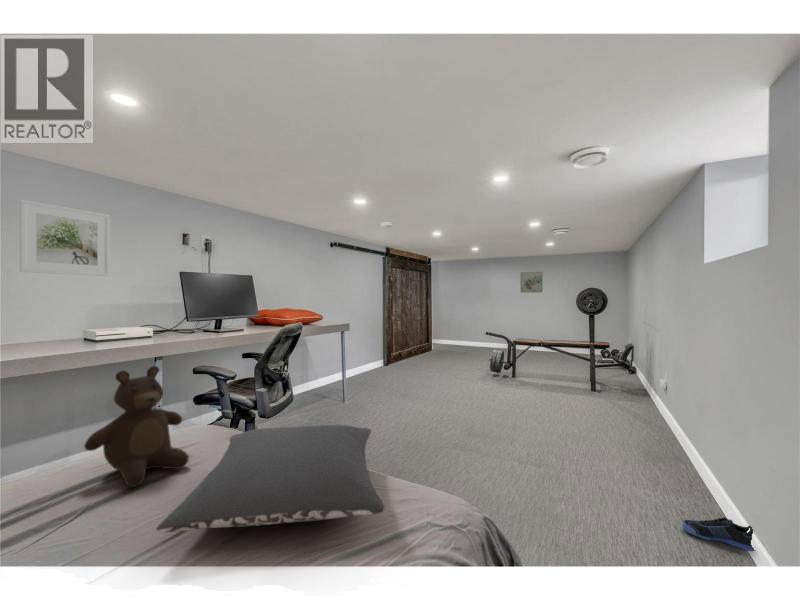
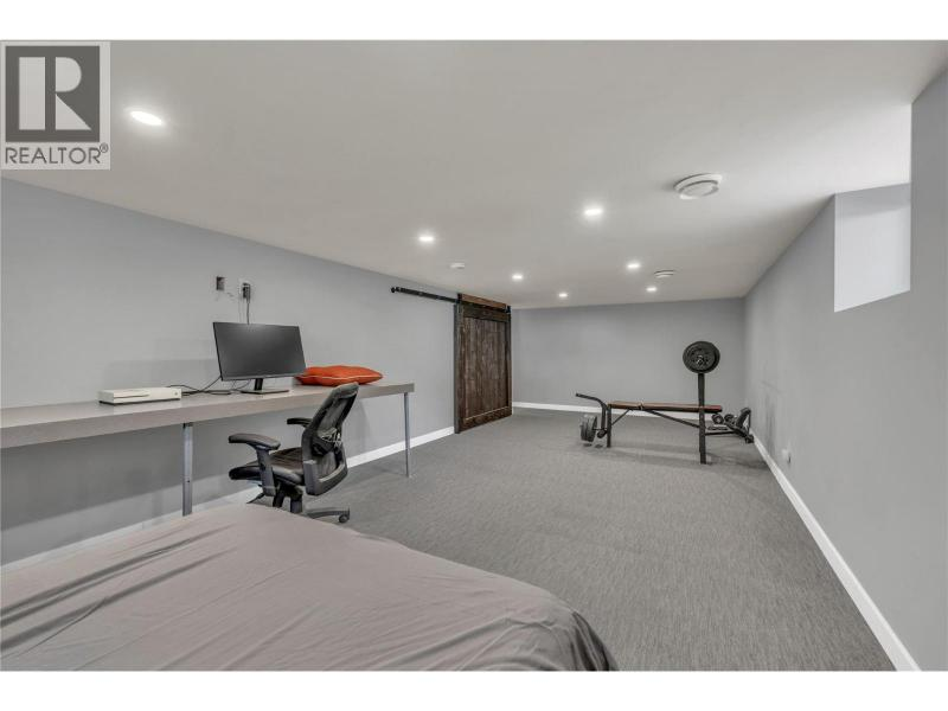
- pillow [155,424,385,533]
- wall art [520,271,544,294]
- teddy bear [83,365,189,488]
- sneaker [681,516,756,552]
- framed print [19,198,111,277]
